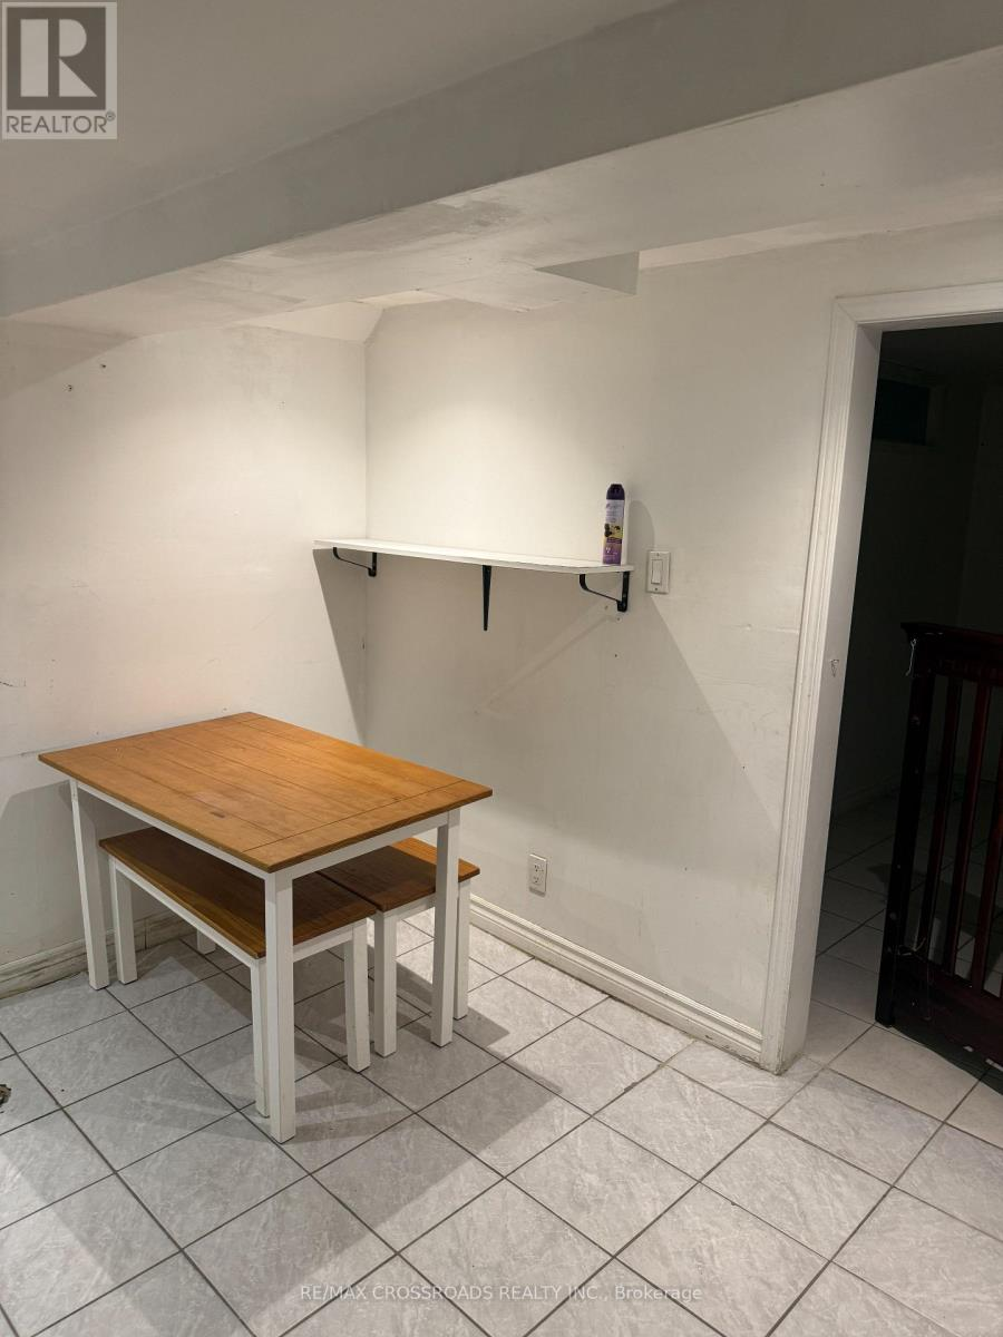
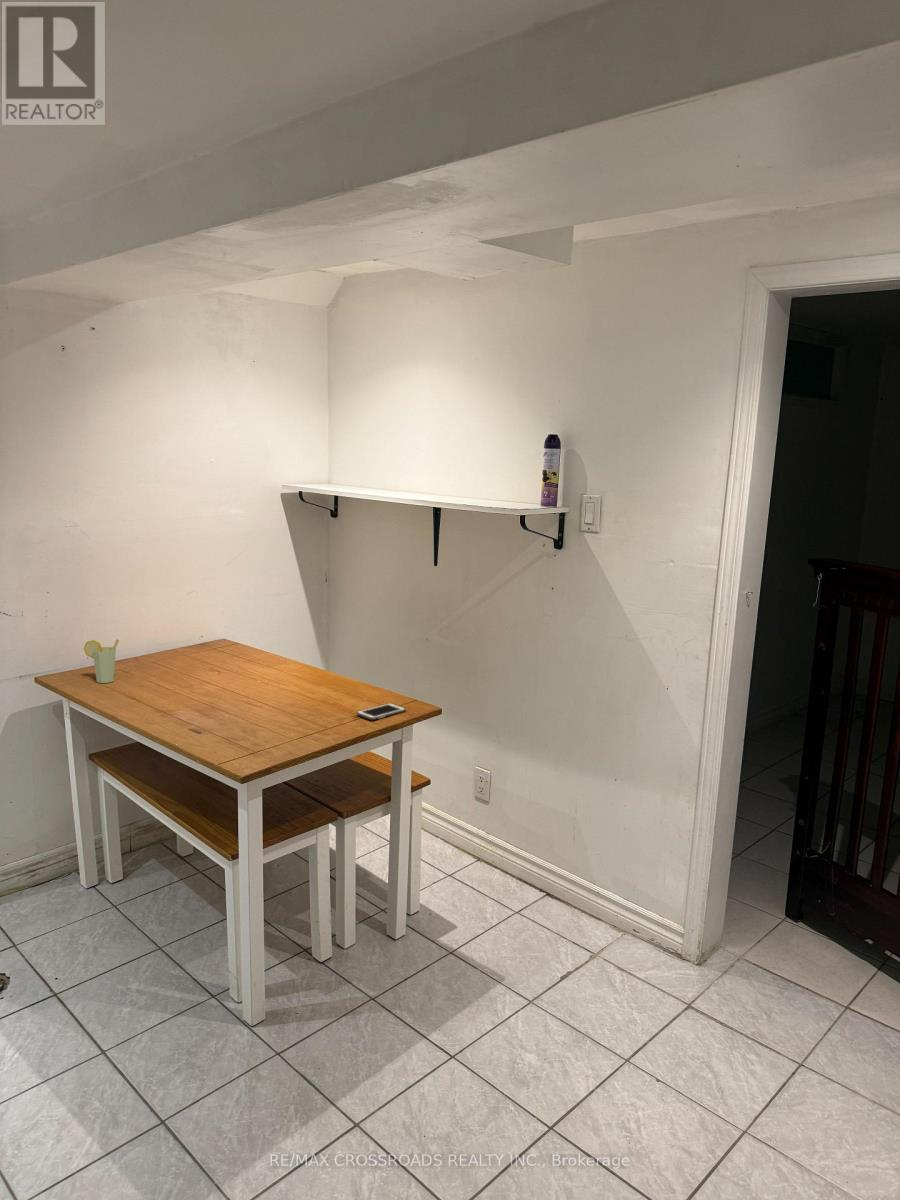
+ cup [83,638,120,684]
+ cell phone [356,702,407,721]
